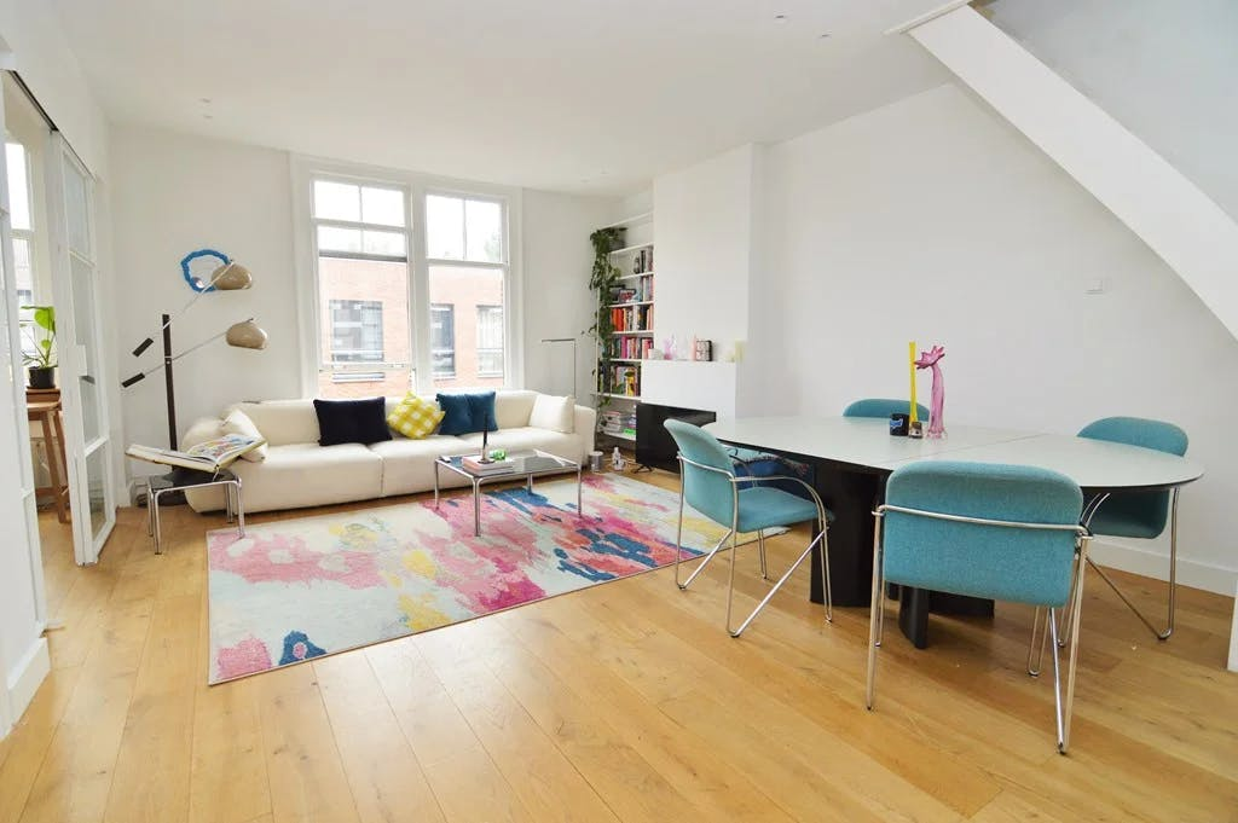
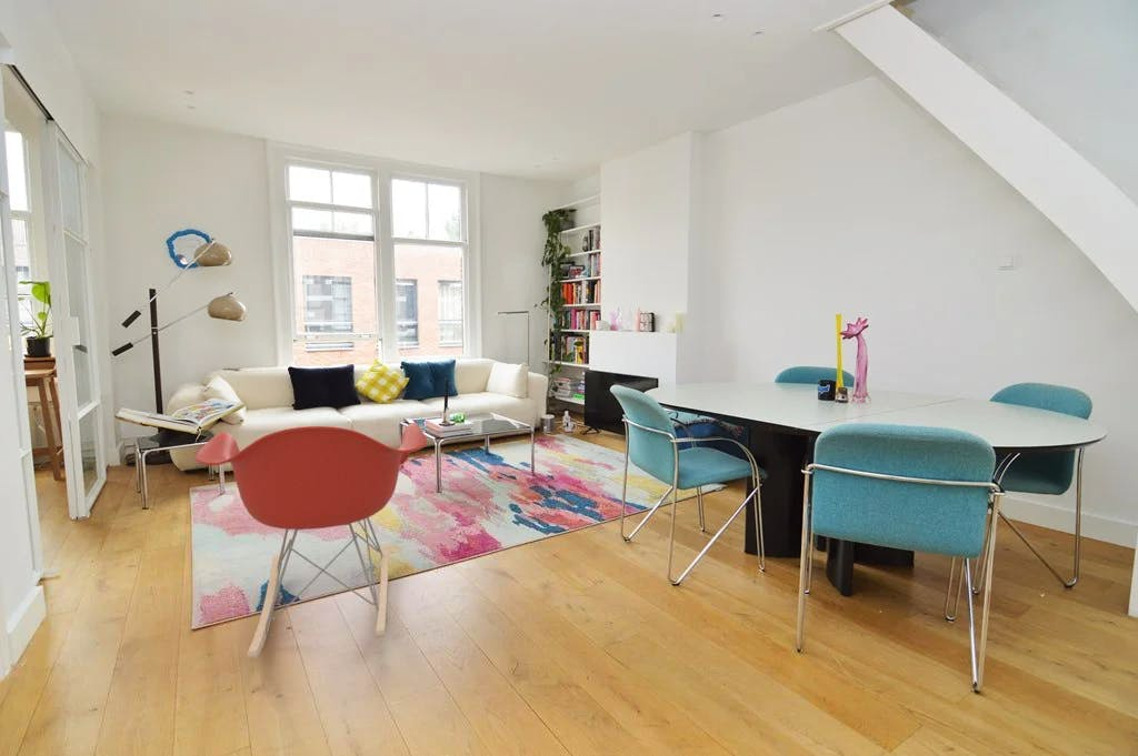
+ armchair [194,422,428,659]
